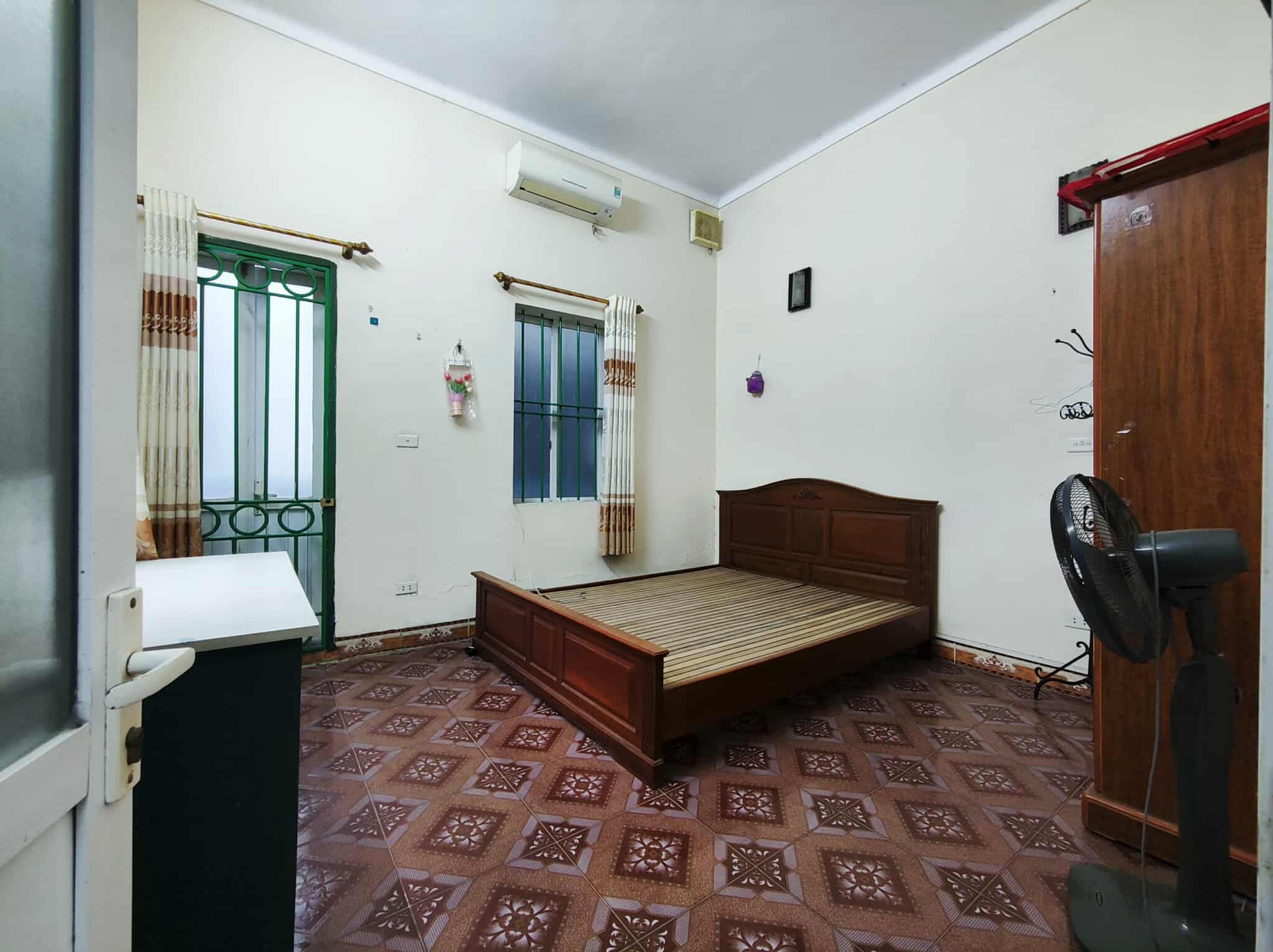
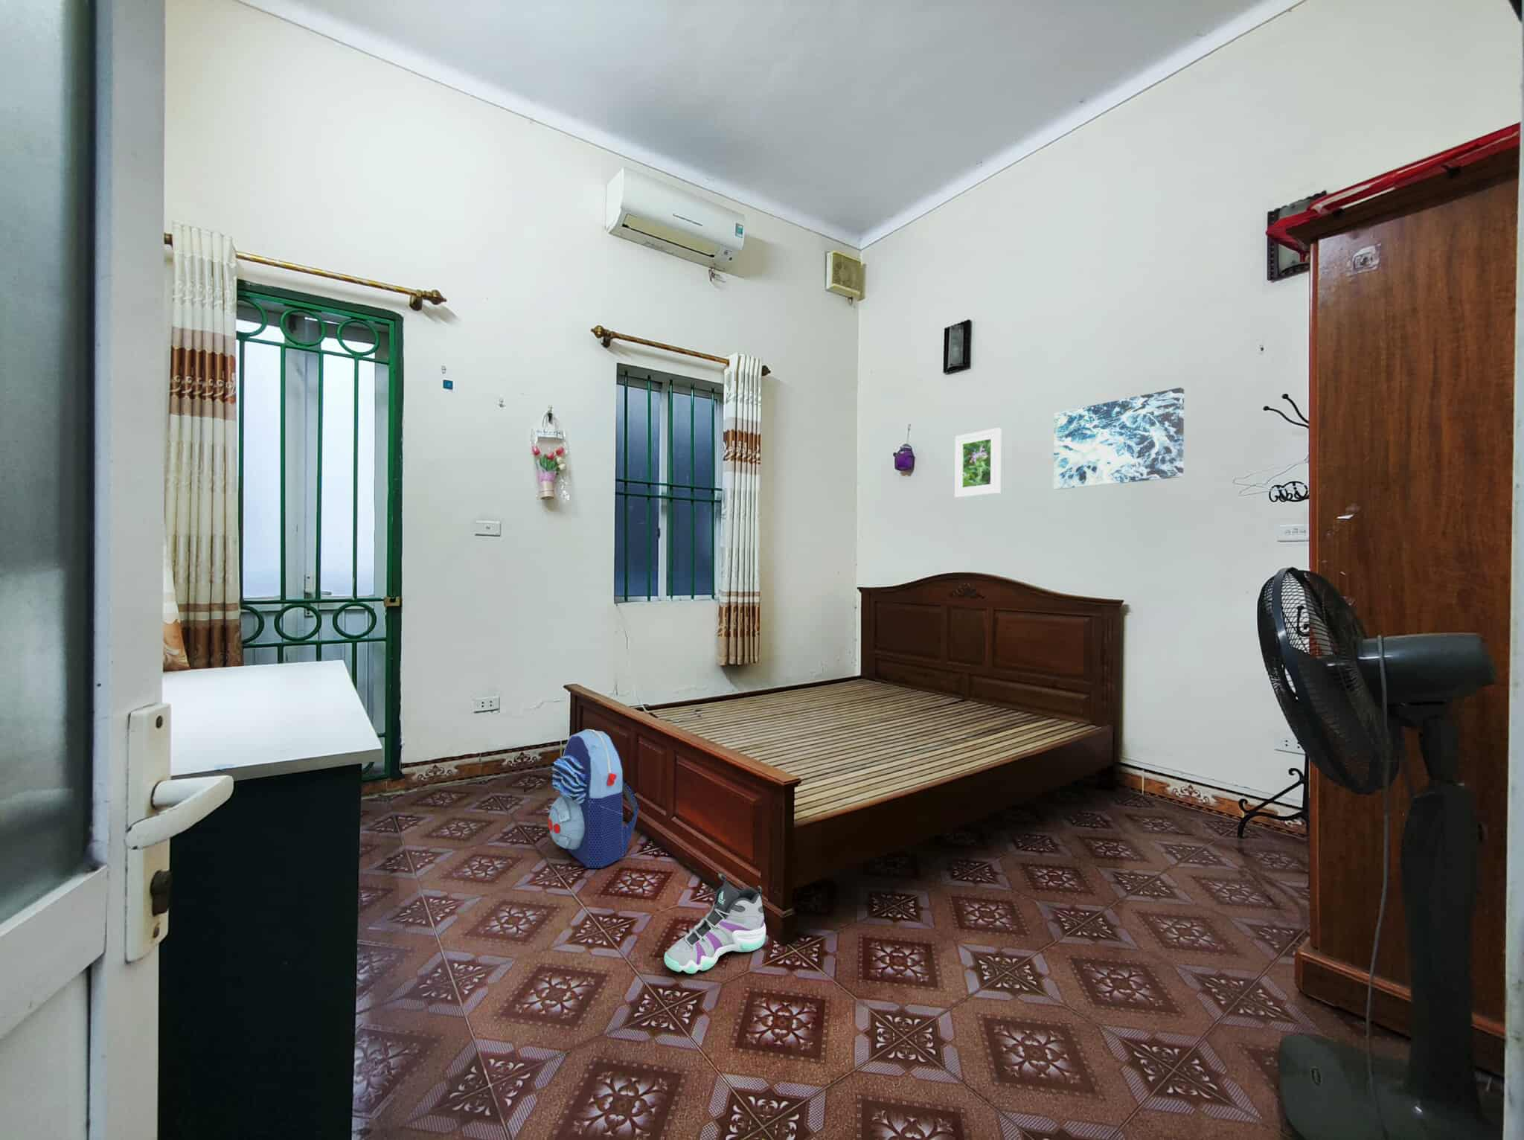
+ wall art [1054,387,1185,491]
+ sneaker [663,873,766,974]
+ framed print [954,428,1002,498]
+ backpack [547,728,640,868]
